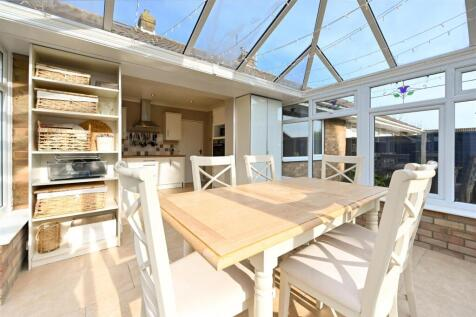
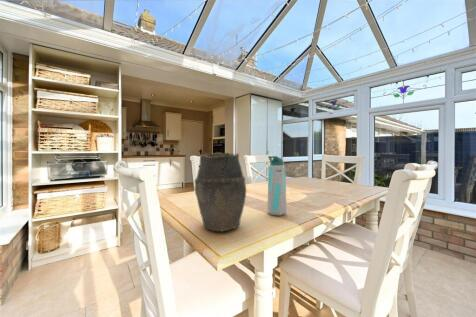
+ vase [194,152,247,233]
+ water bottle [266,155,288,217]
